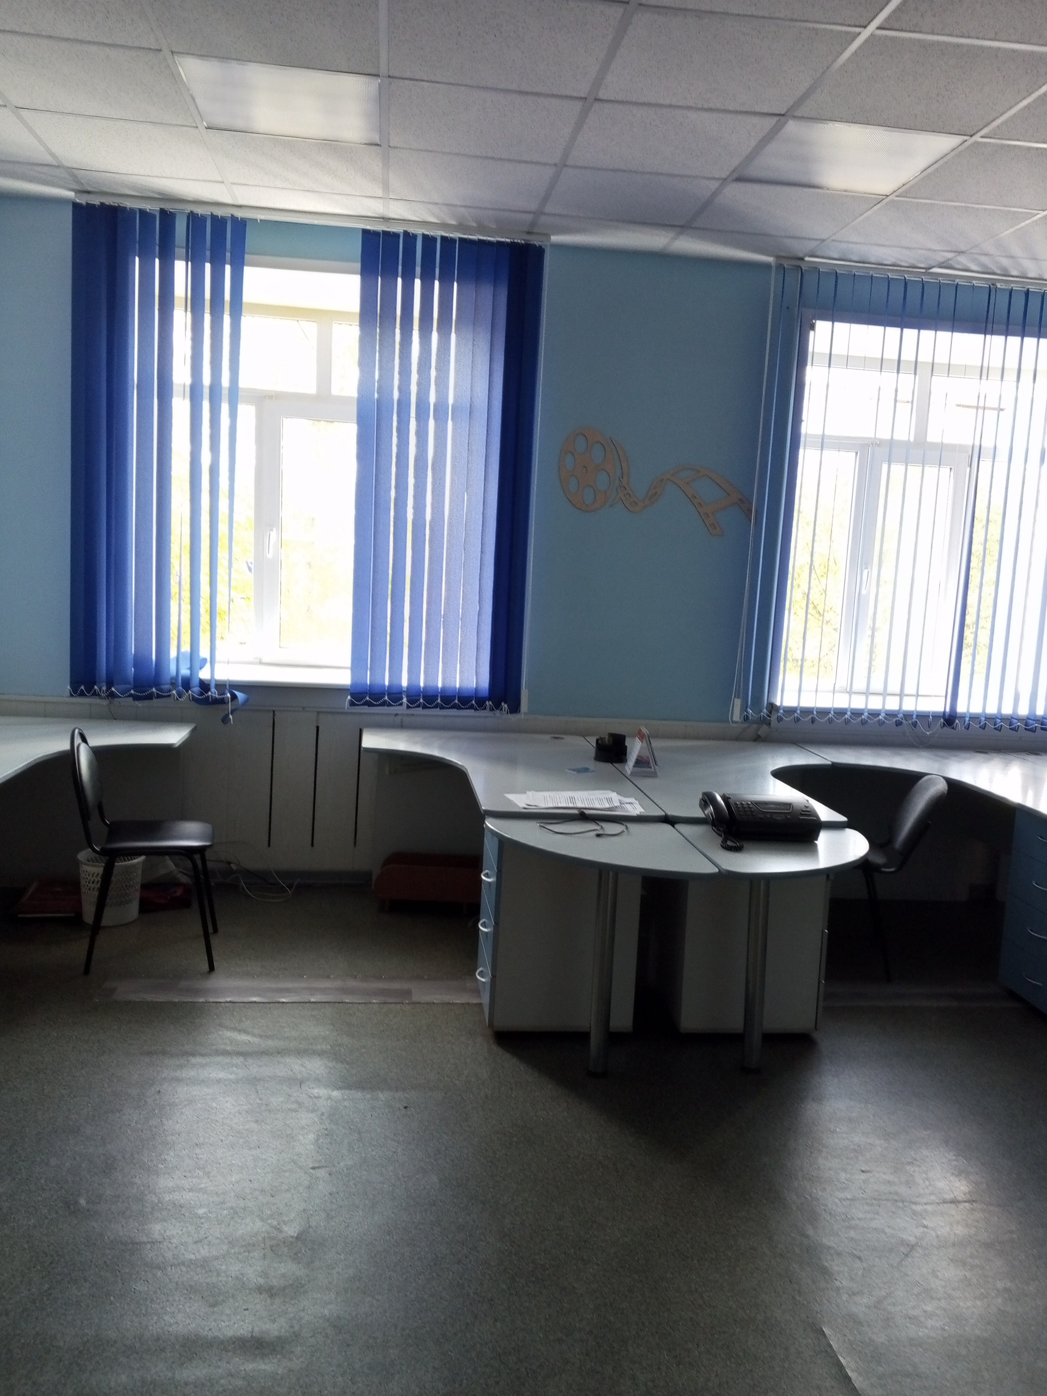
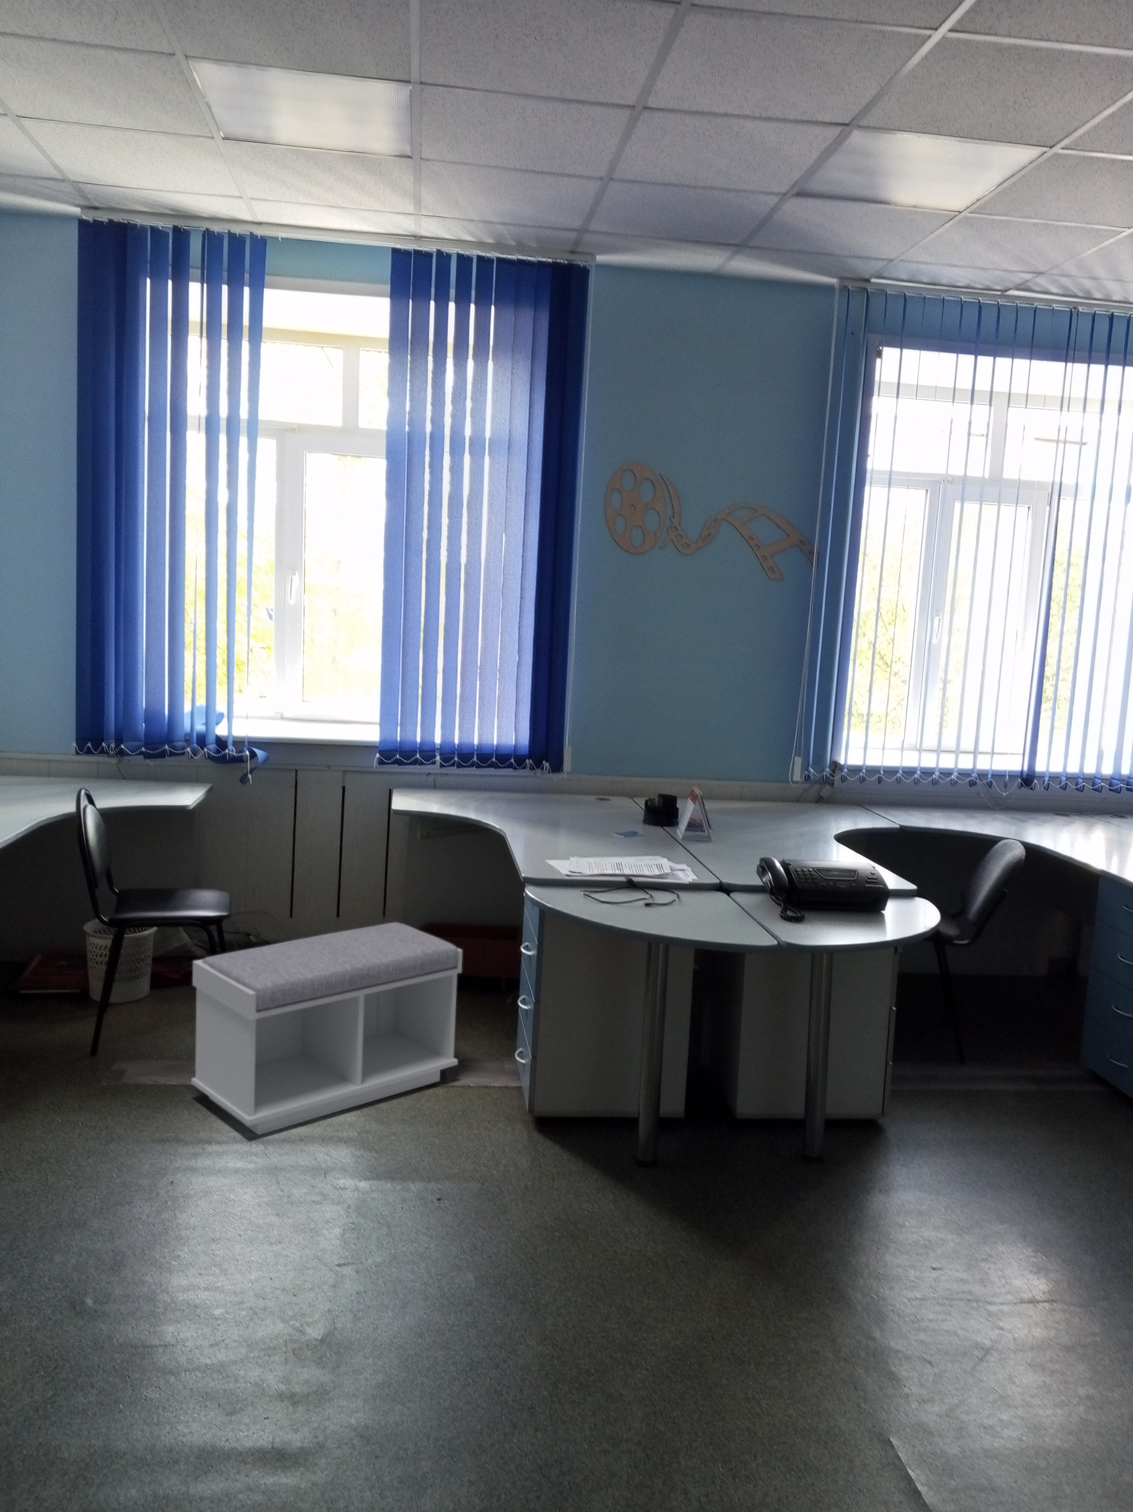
+ bench [190,921,463,1135]
